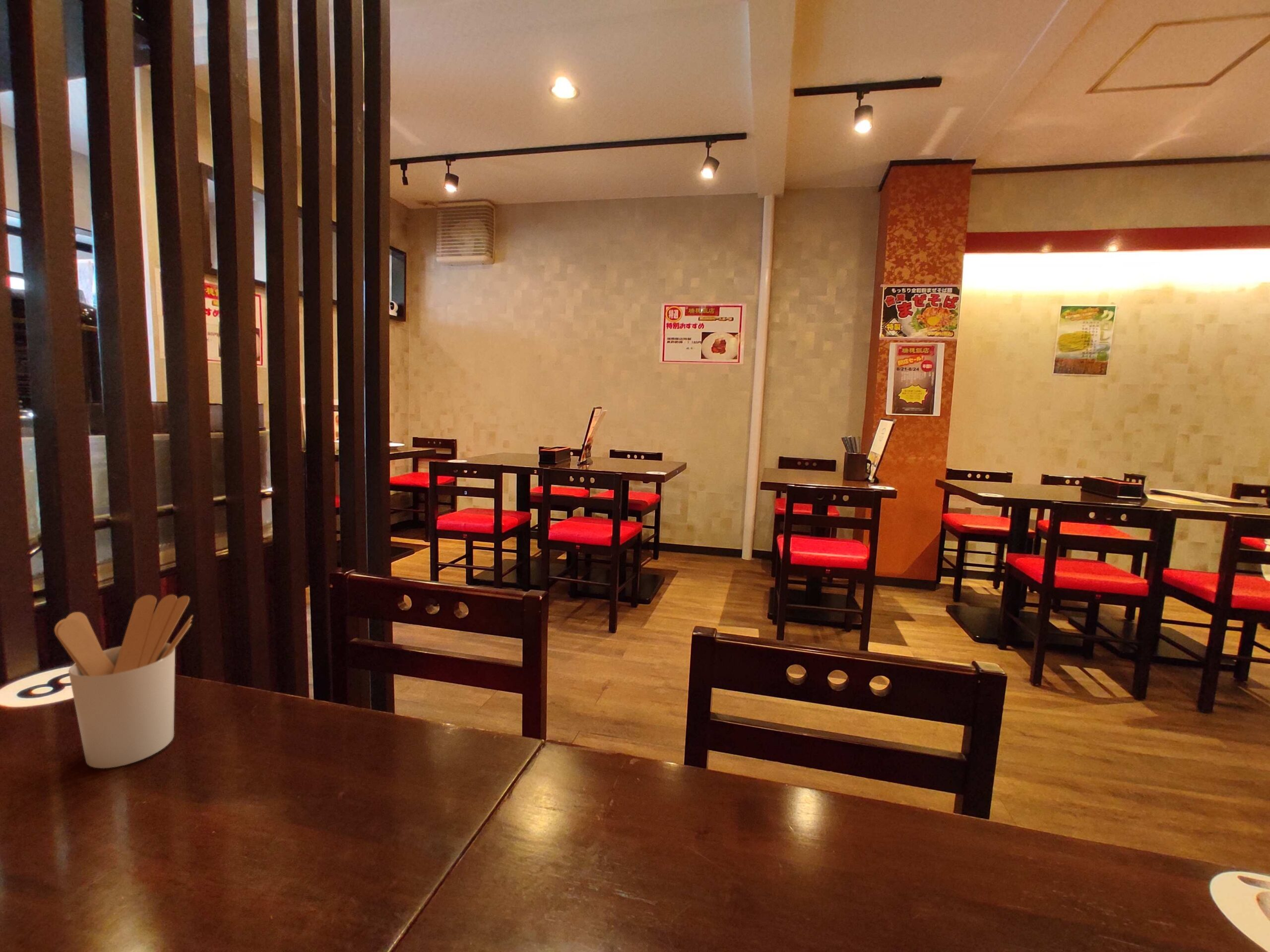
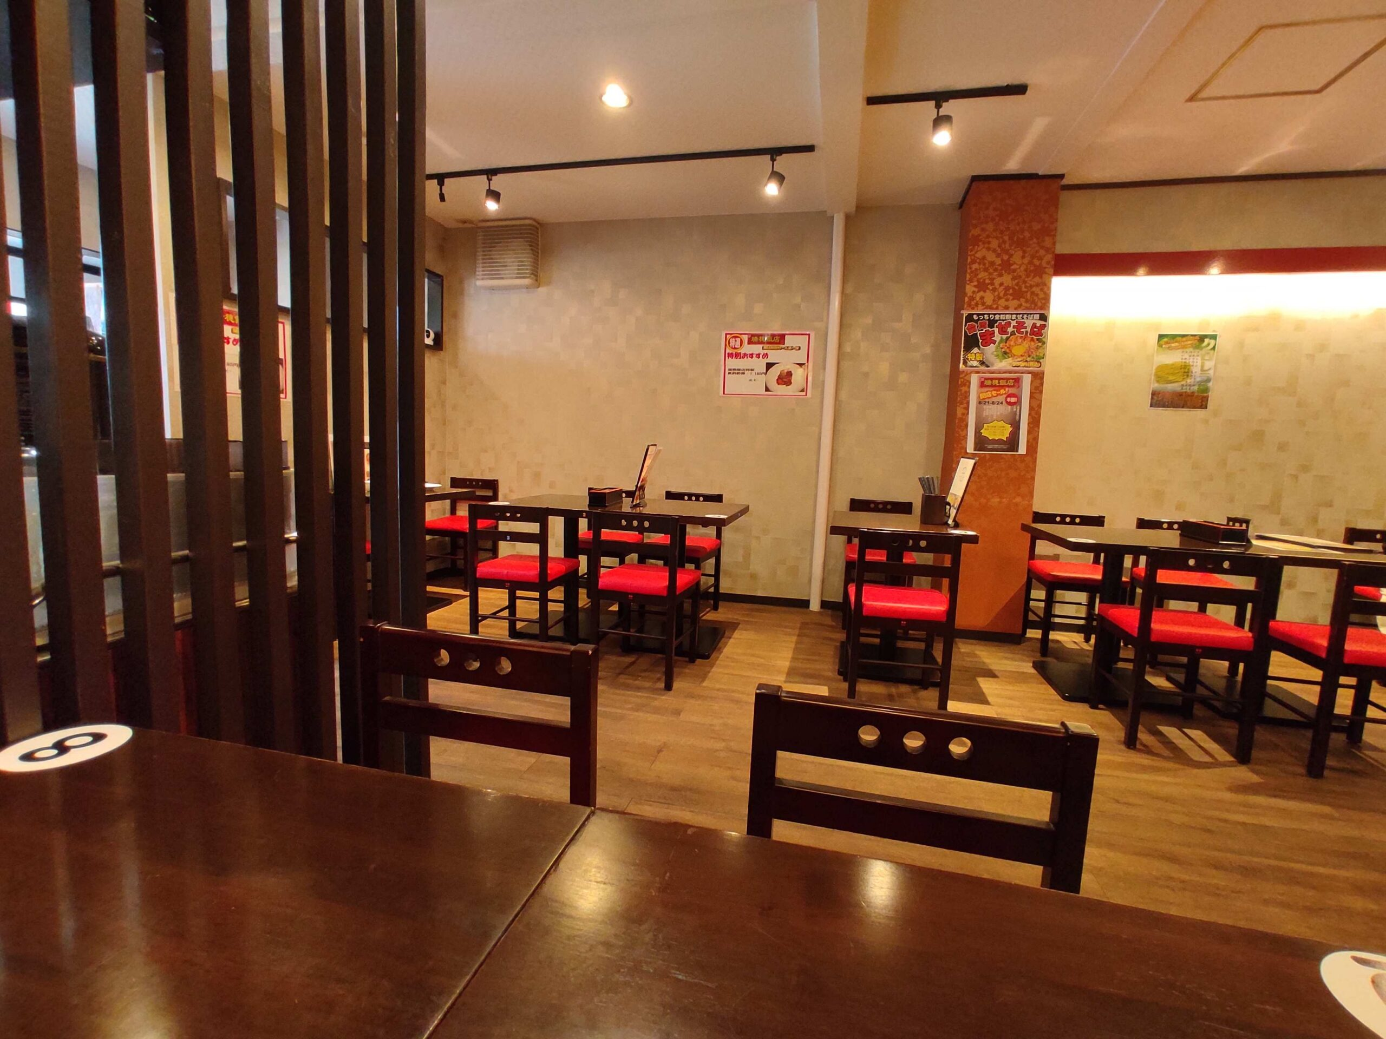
- utensil holder [54,594,193,769]
